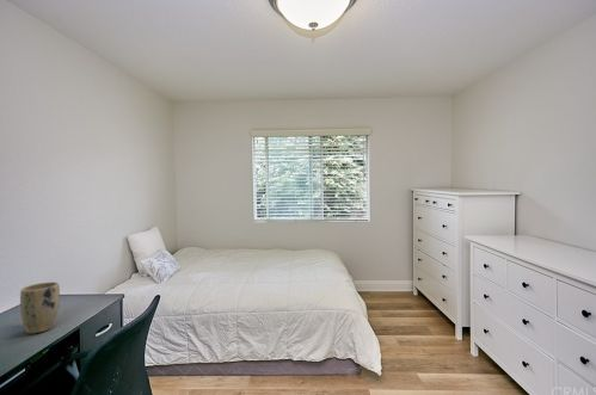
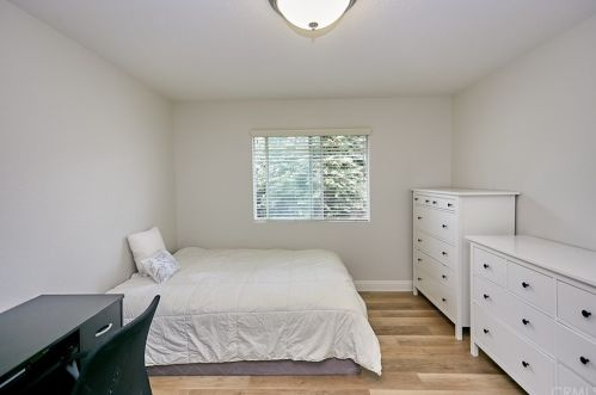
- plant pot [19,280,61,335]
